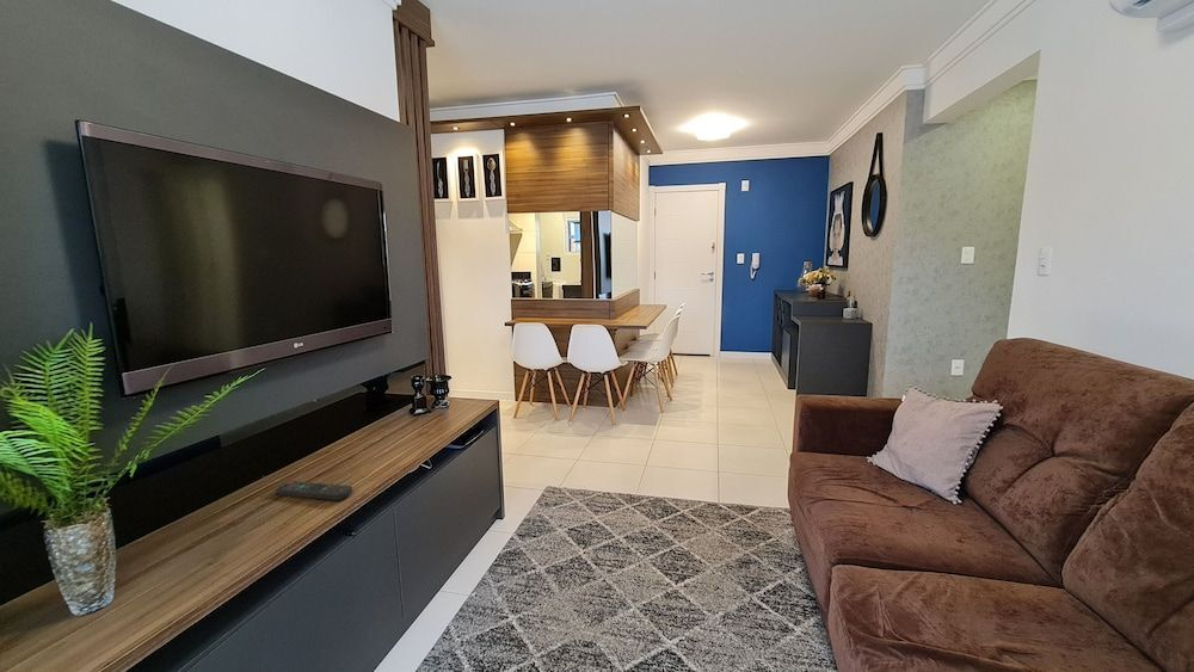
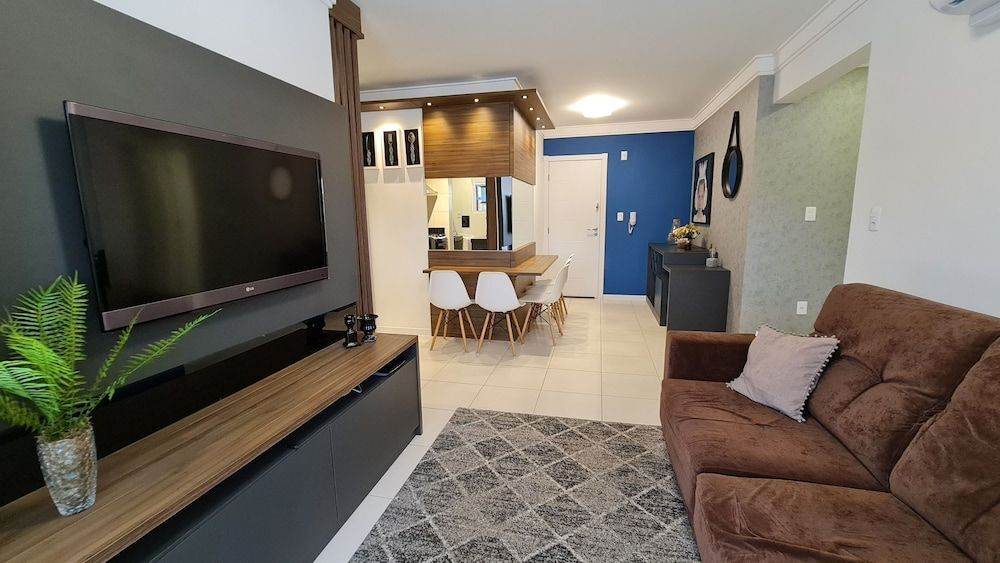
- remote control [275,480,353,501]
